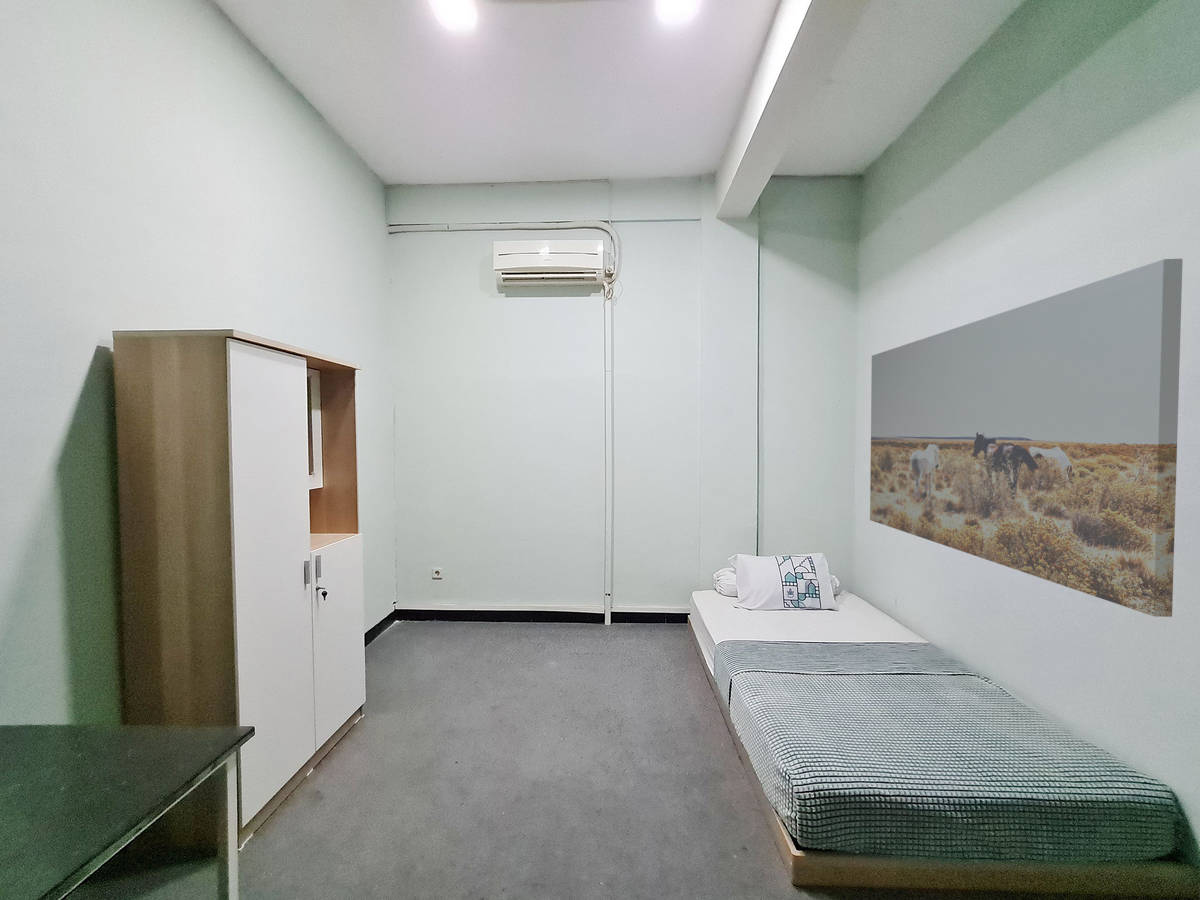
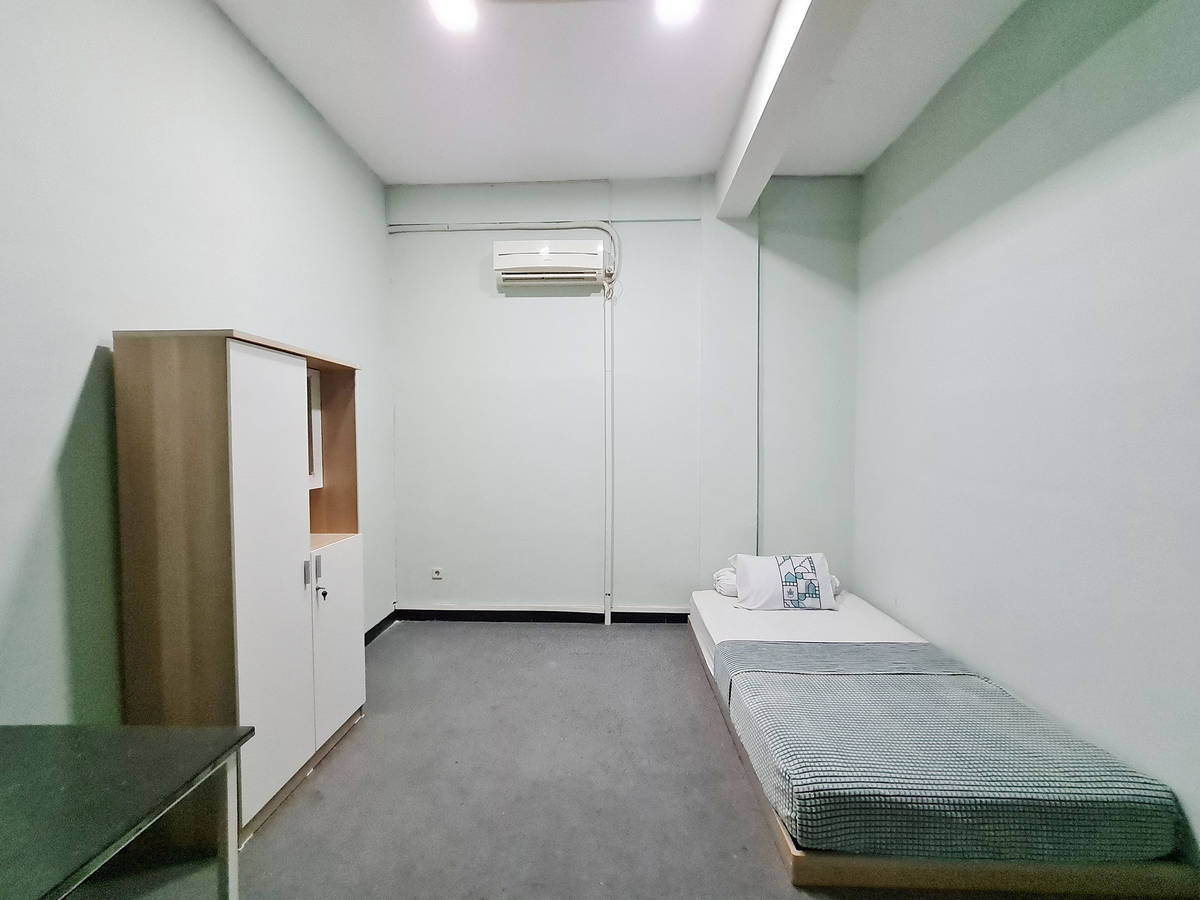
- wall art [869,258,1184,618]
